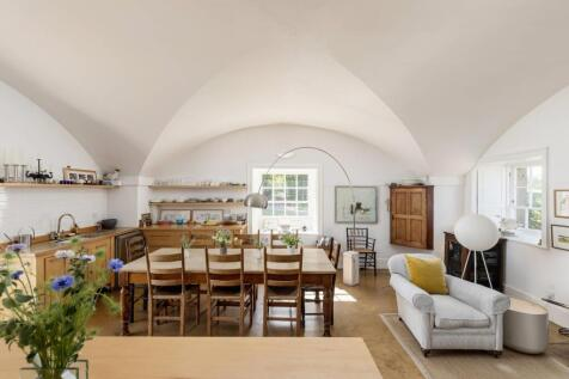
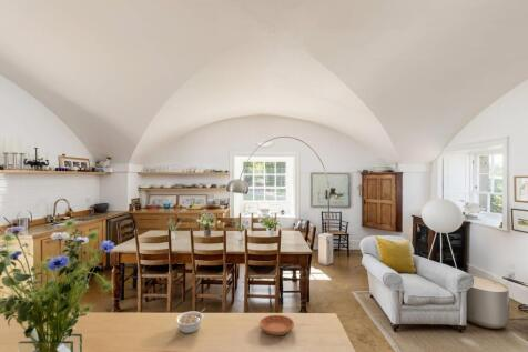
+ saucer [258,314,295,336]
+ legume [175,308,206,334]
